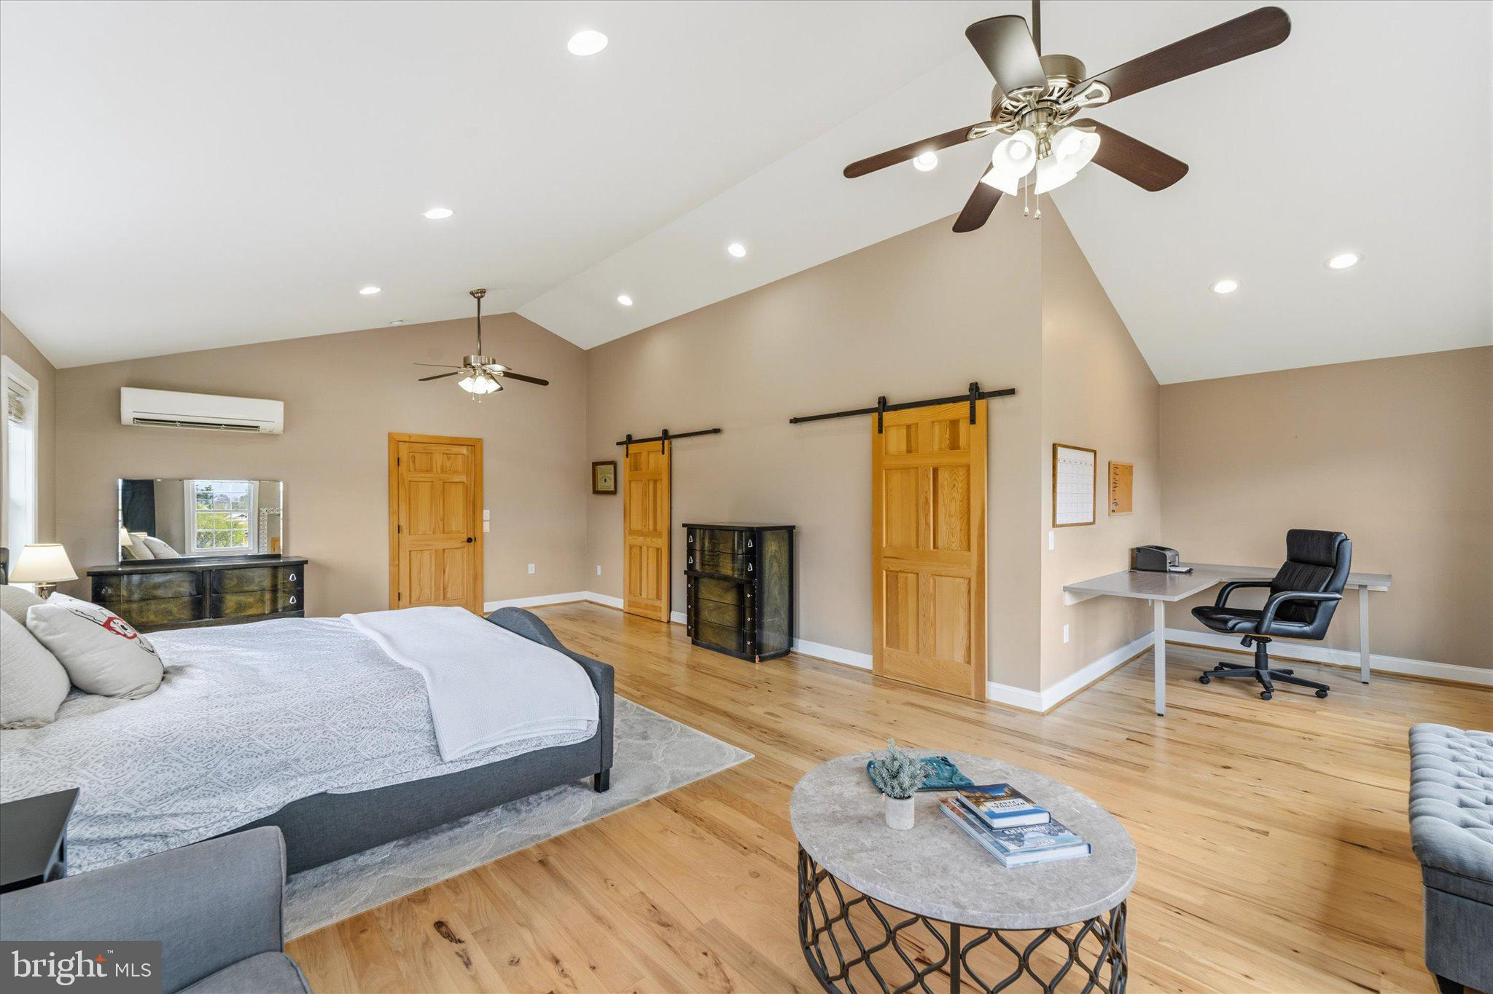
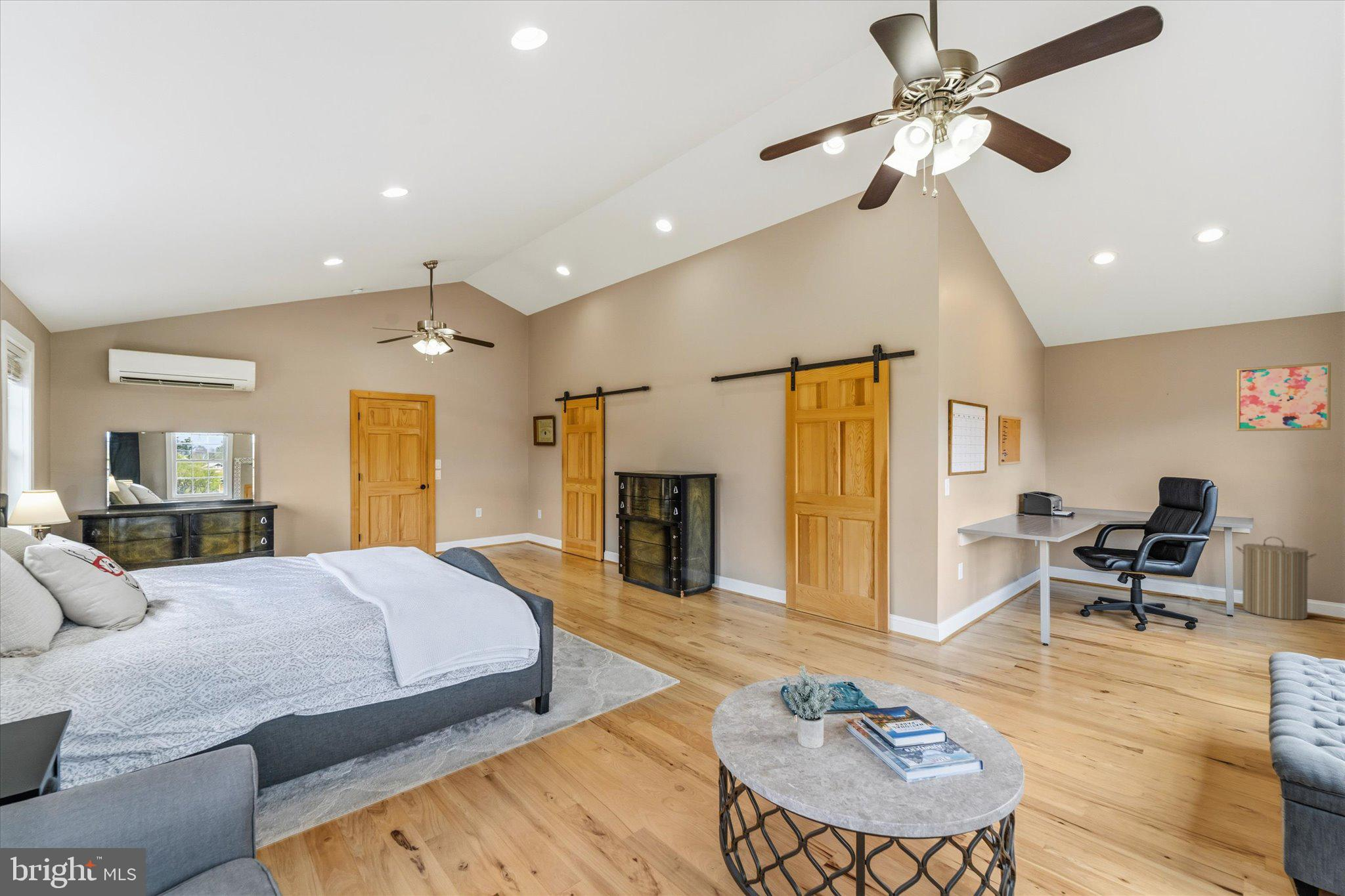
+ laundry hamper [1235,536,1317,620]
+ wall art [1236,362,1331,432]
